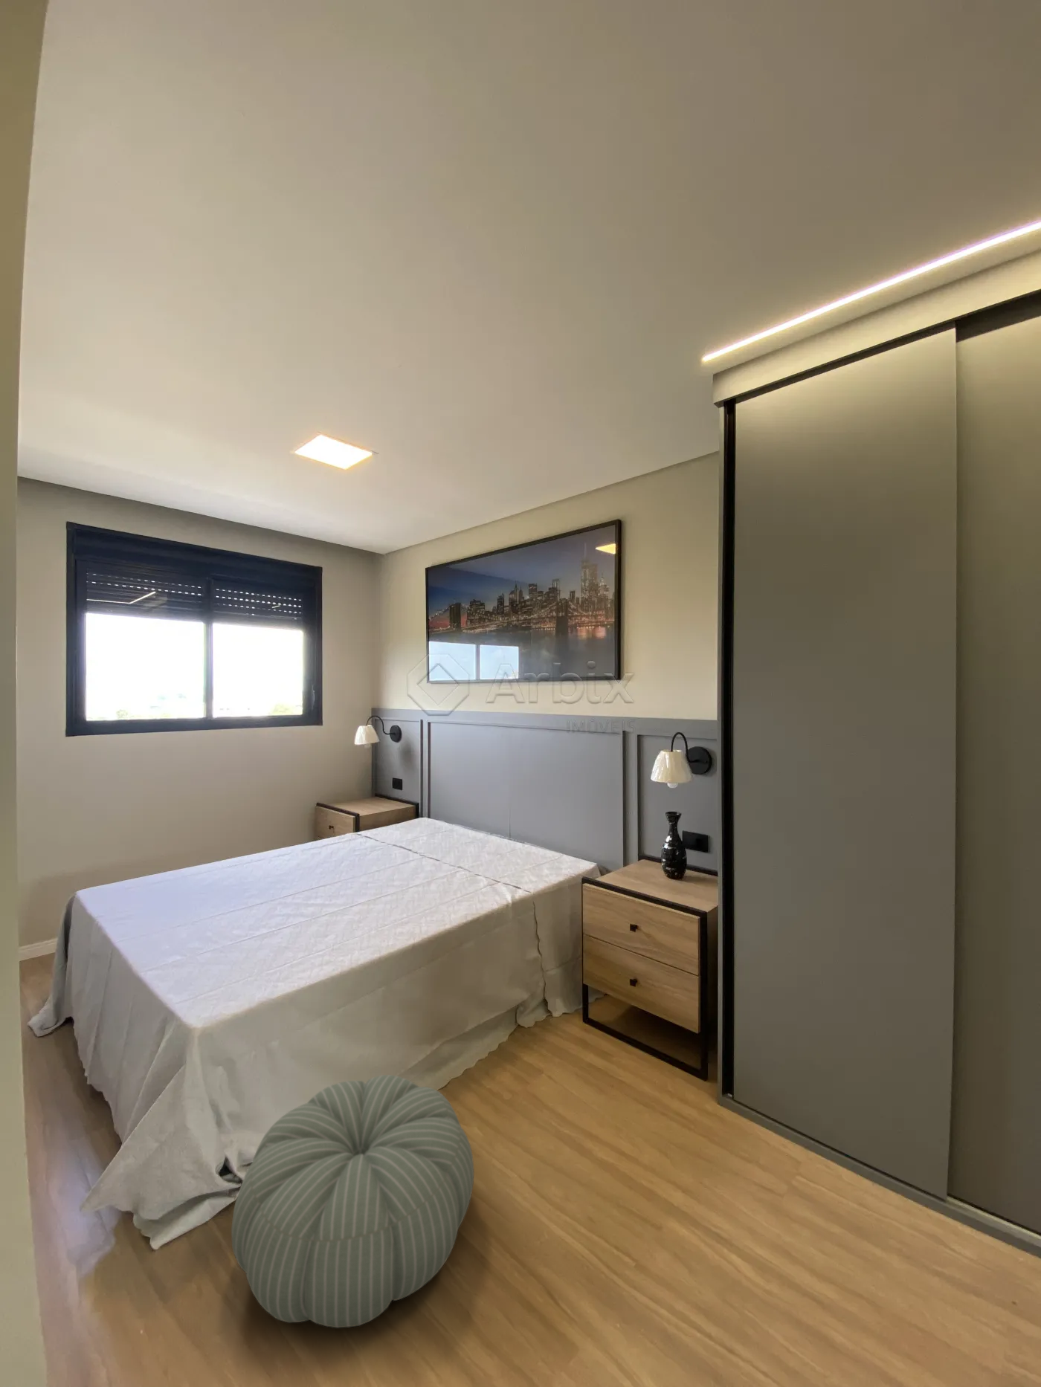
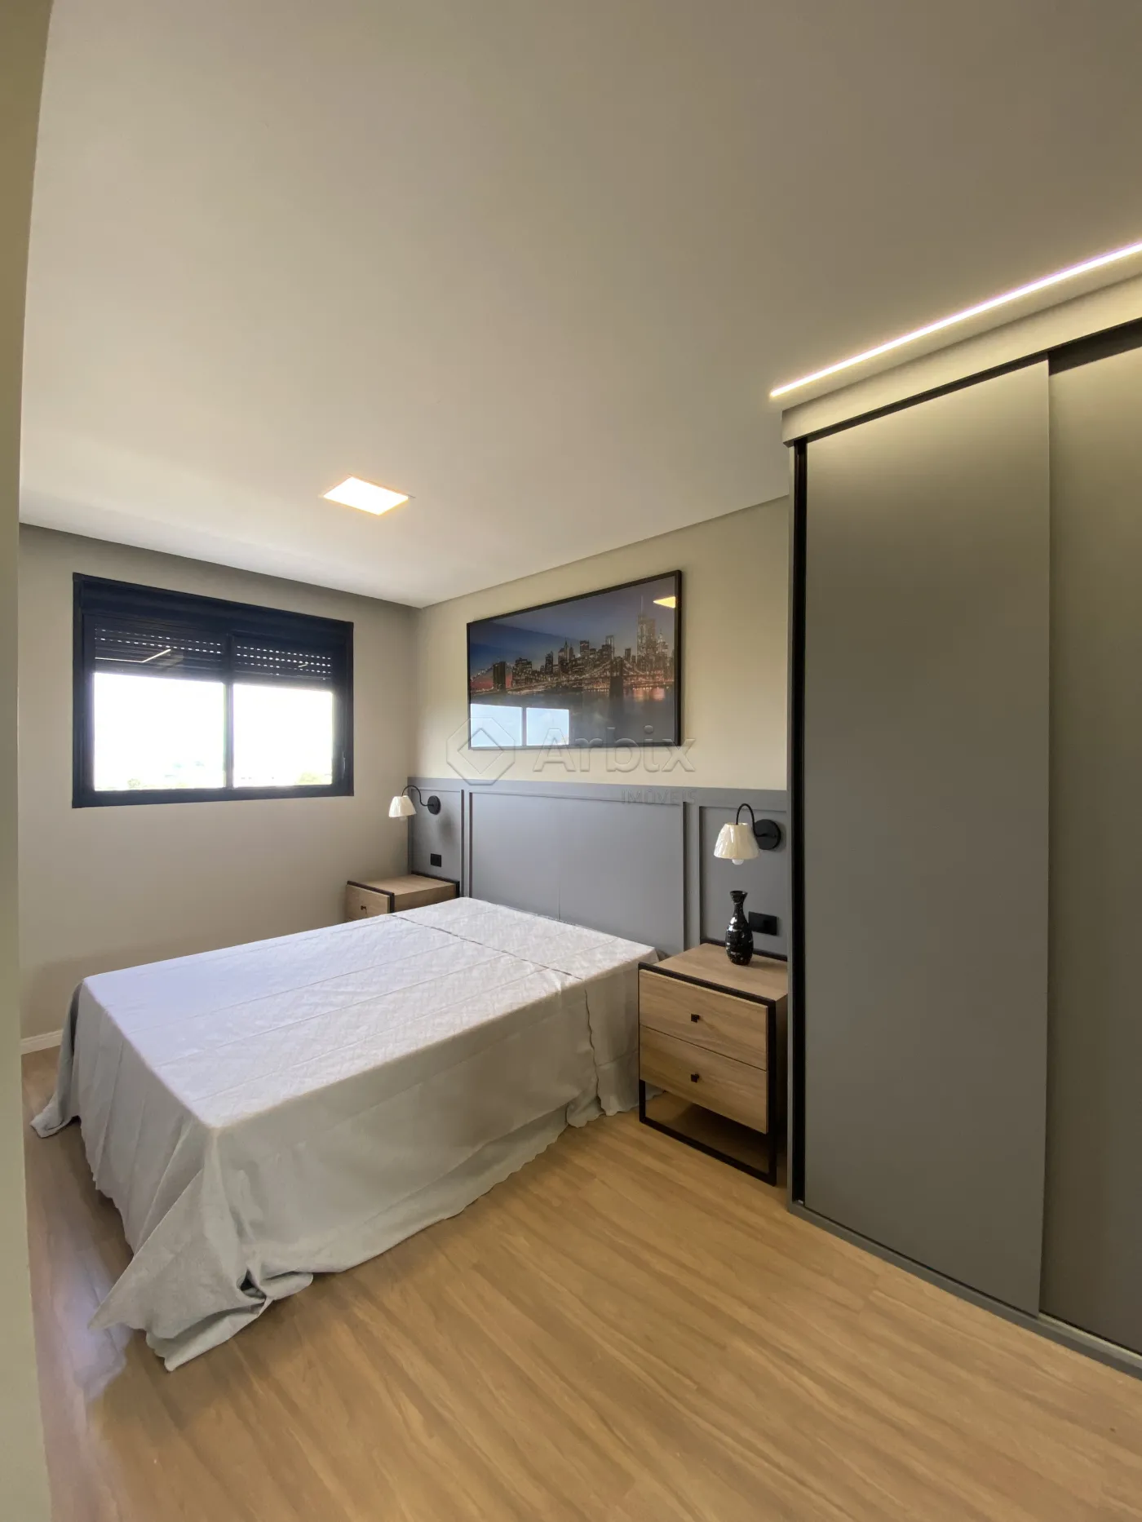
- pouf [231,1074,475,1328]
